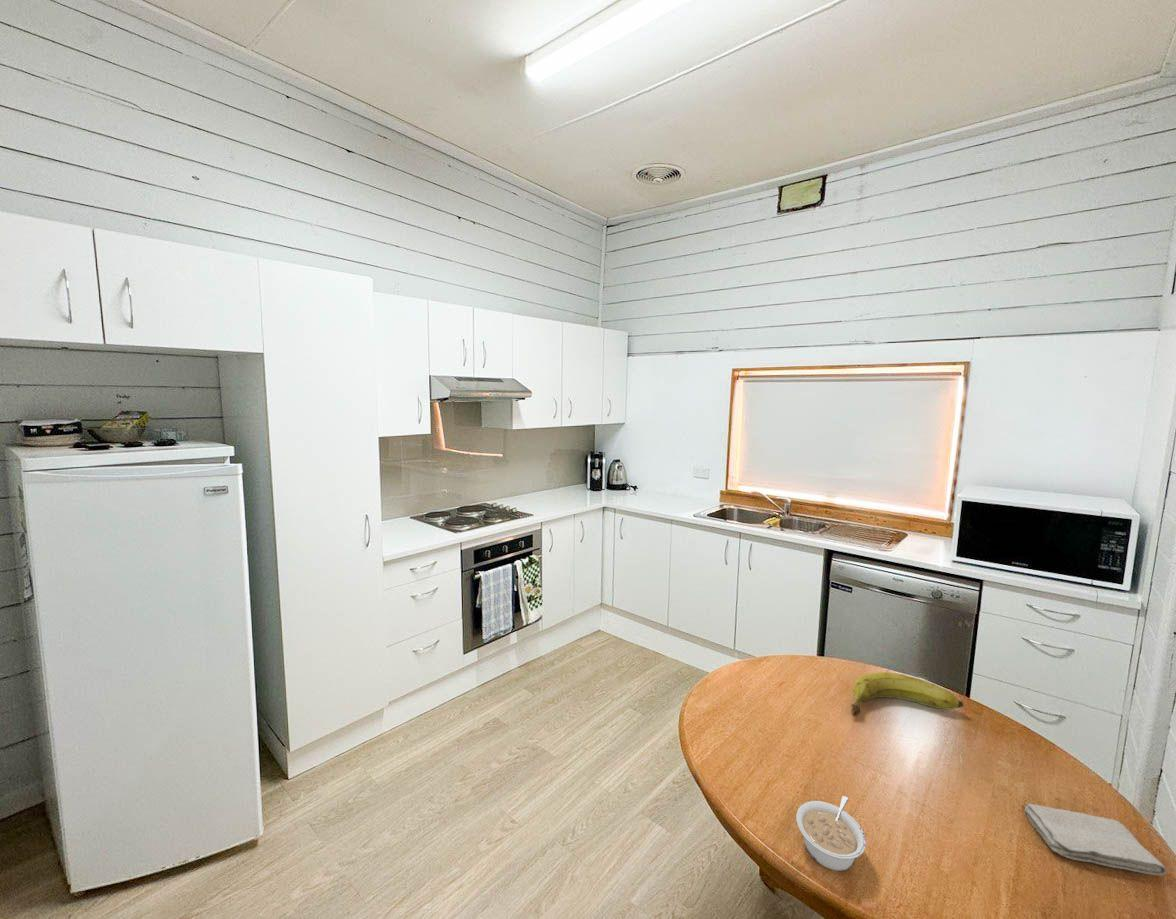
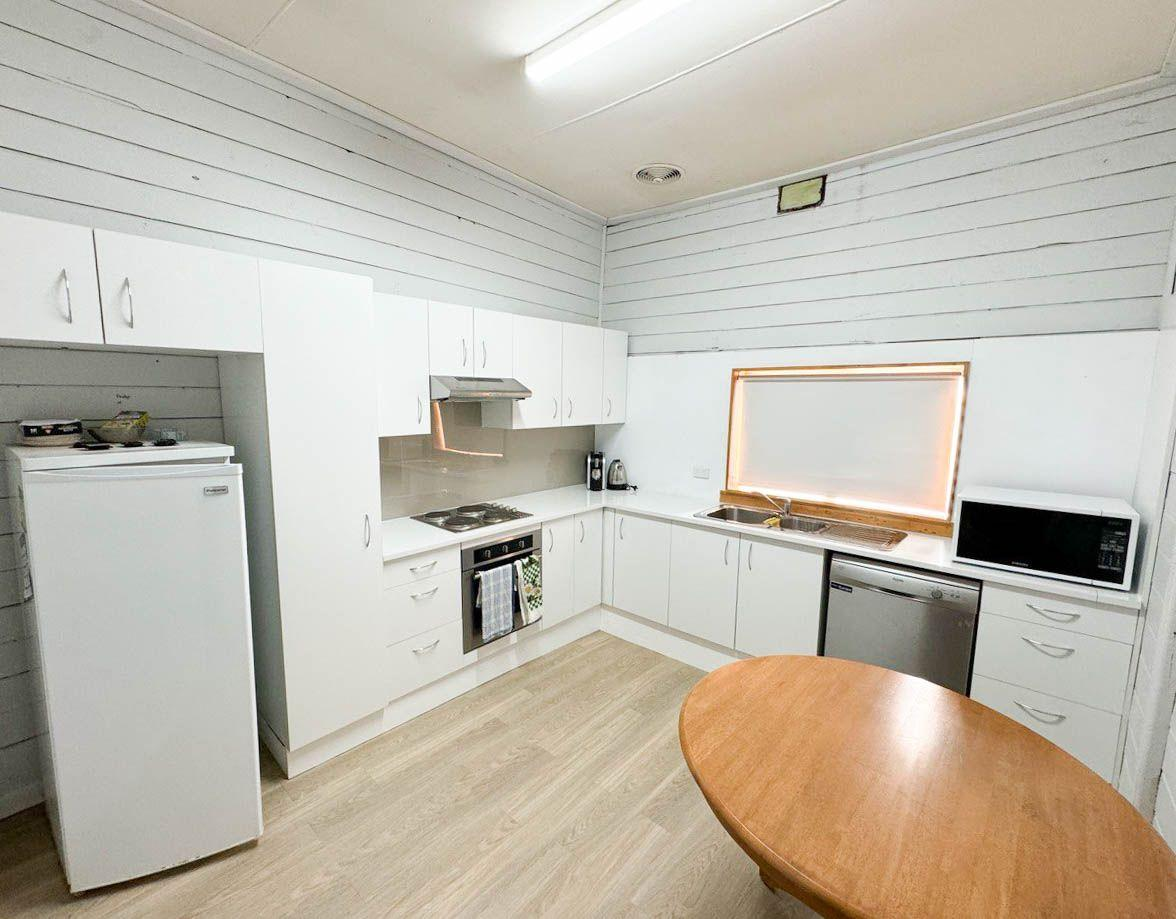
- banana [850,671,964,718]
- washcloth [1023,803,1168,876]
- legume [795,795,867,872]
